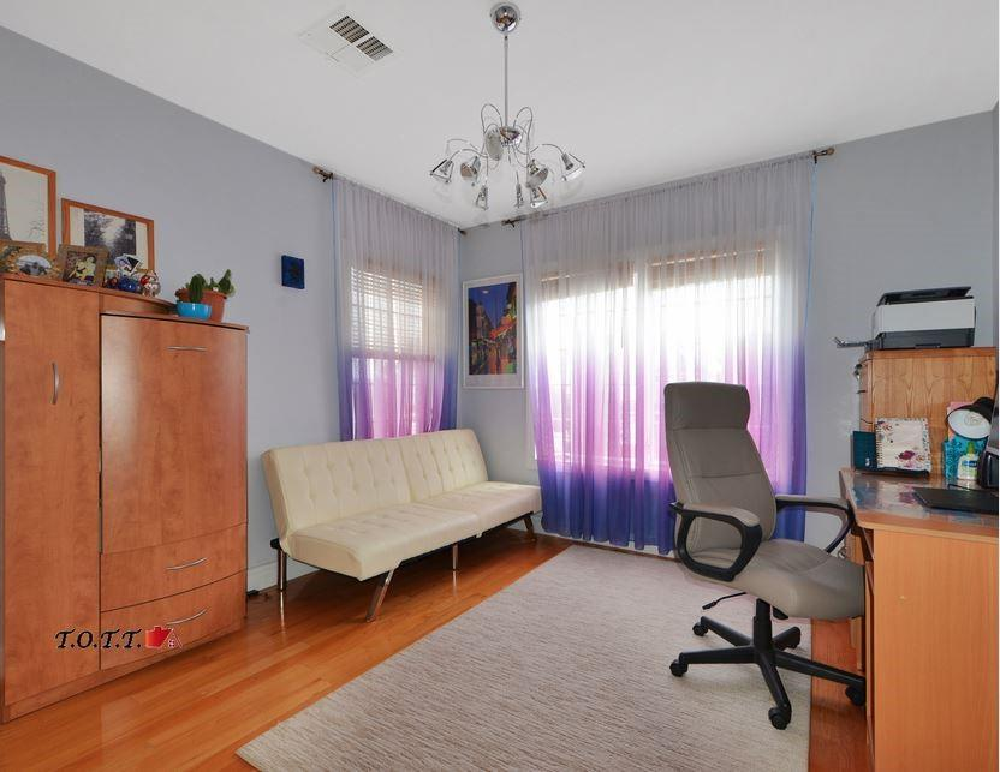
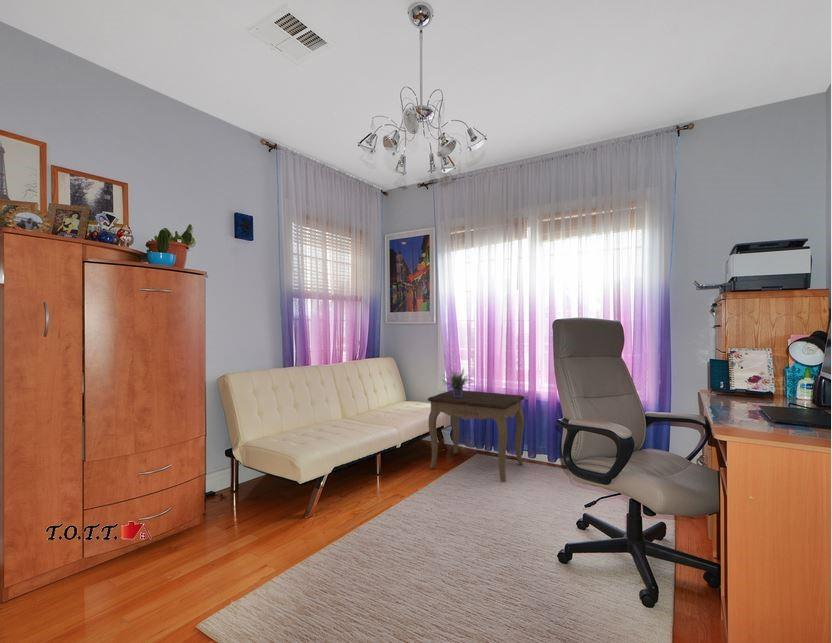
+ side table [427,389,526,483]
+ potted plant [441,364,474,397]
